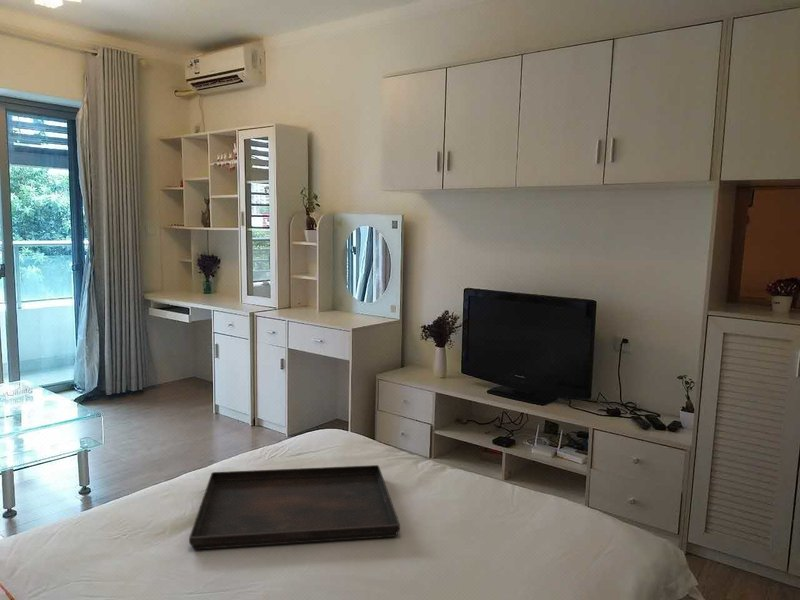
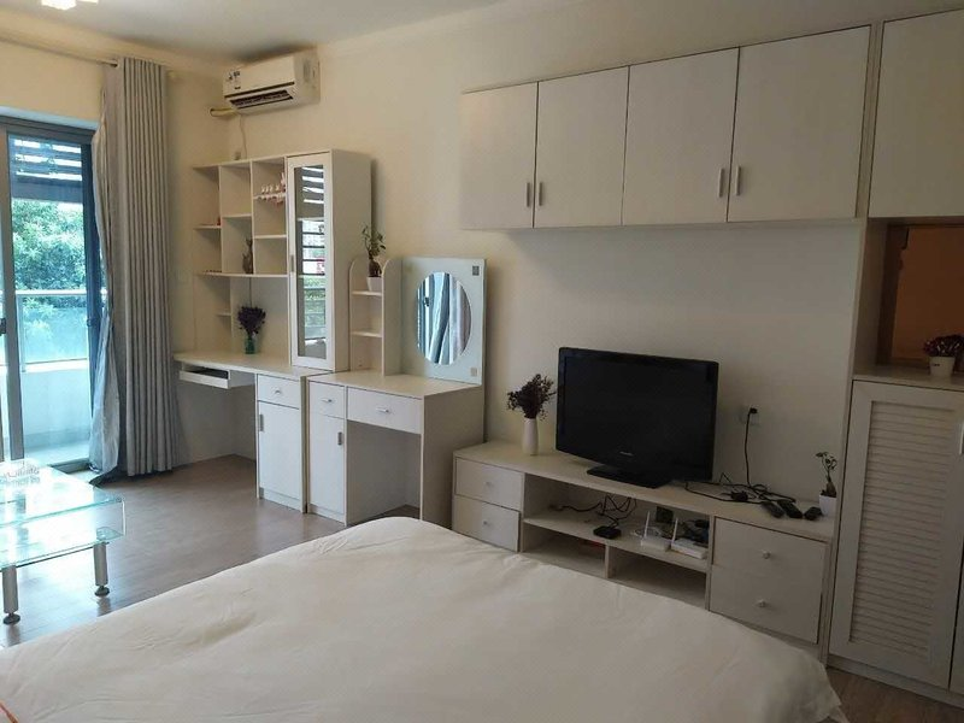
- serving tray [188,464,401,551]
